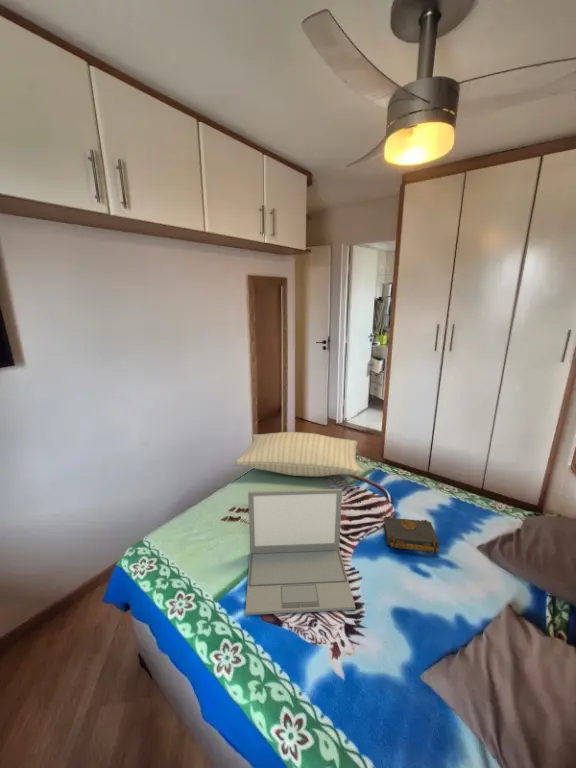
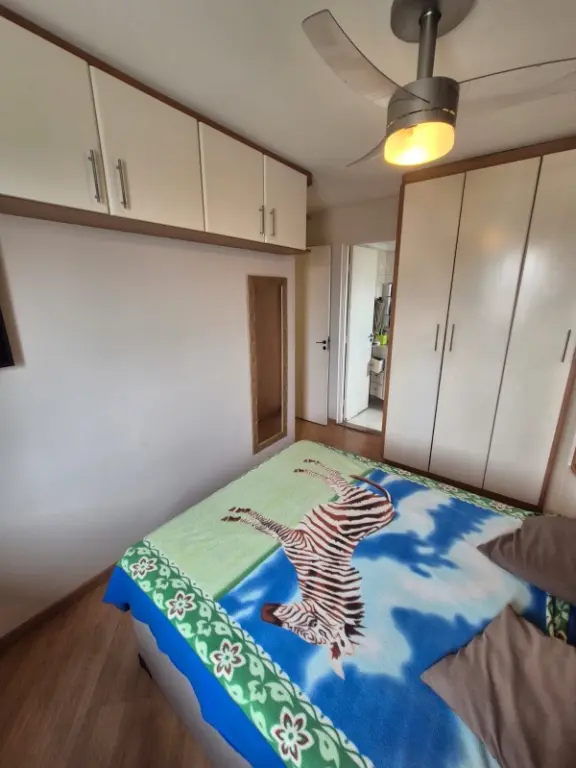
- book [383,515,440,553]
- pillow [234,431,364,478]
- laptop [244,488,356,616]
